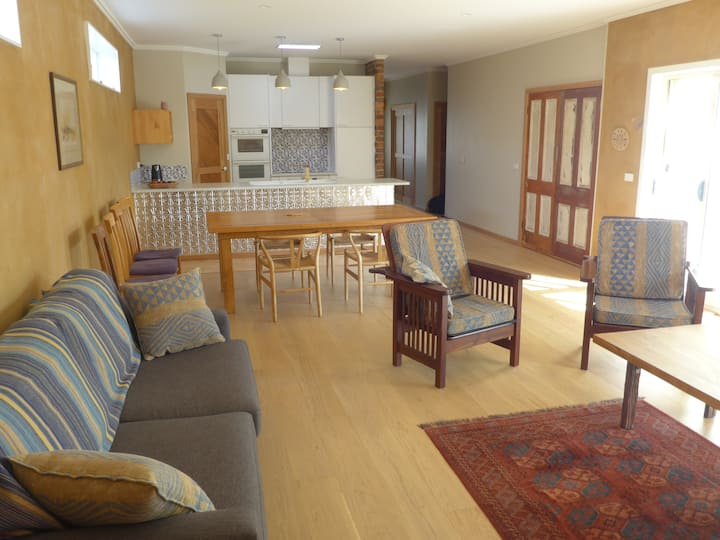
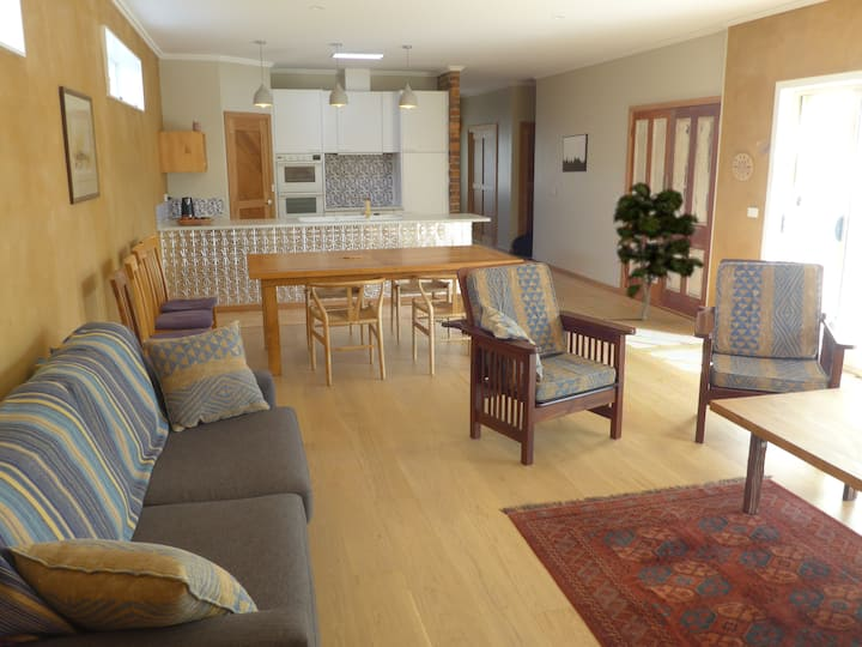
+ wall art [561,133,589,174]
+ indoor plant [612,181,706,321]
